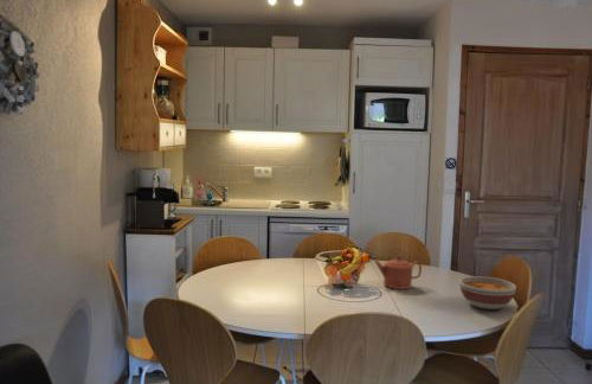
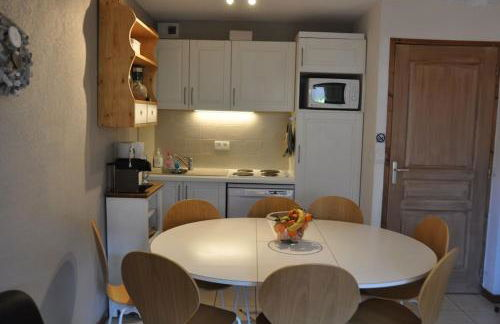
- bowl [458,275,517,311]
- teapot [373,254,423,290]
